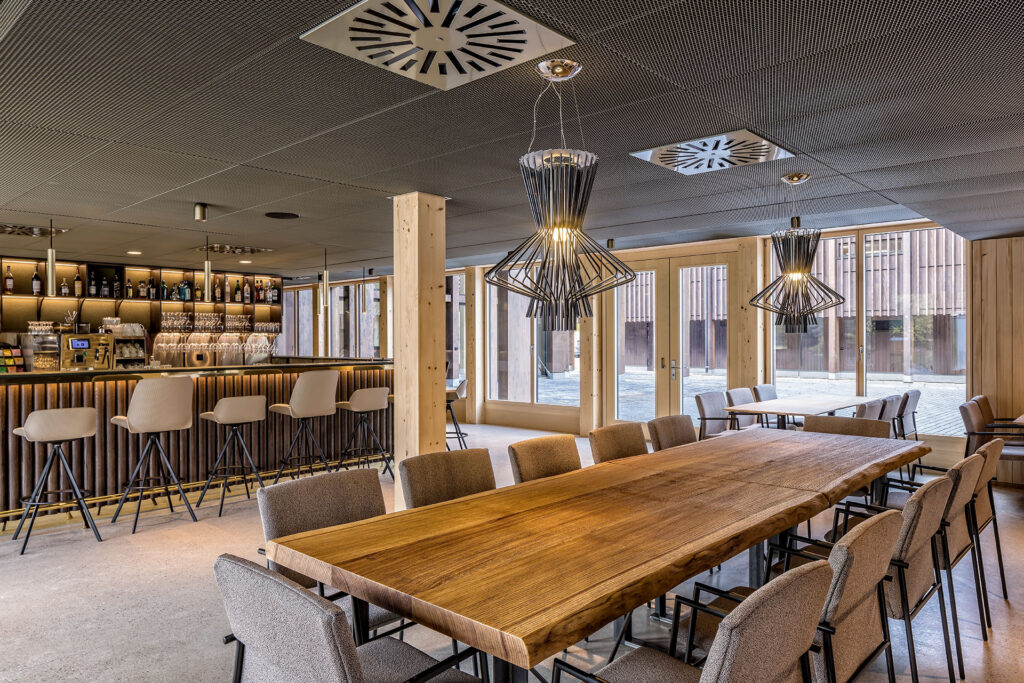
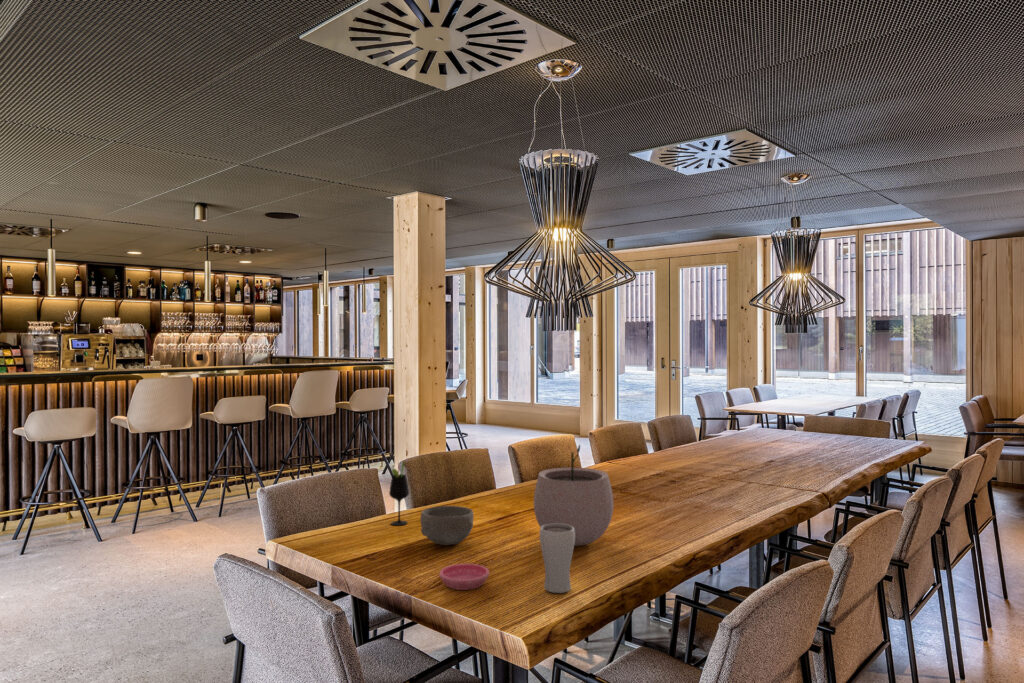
+ bowl [420,505,474,546]
+ plant pot [533,443,615,547]
+ saucer [439,563,490,591]
+ wine glass [388,462,410,526]
+ drinking glass [539,523,575,594]
